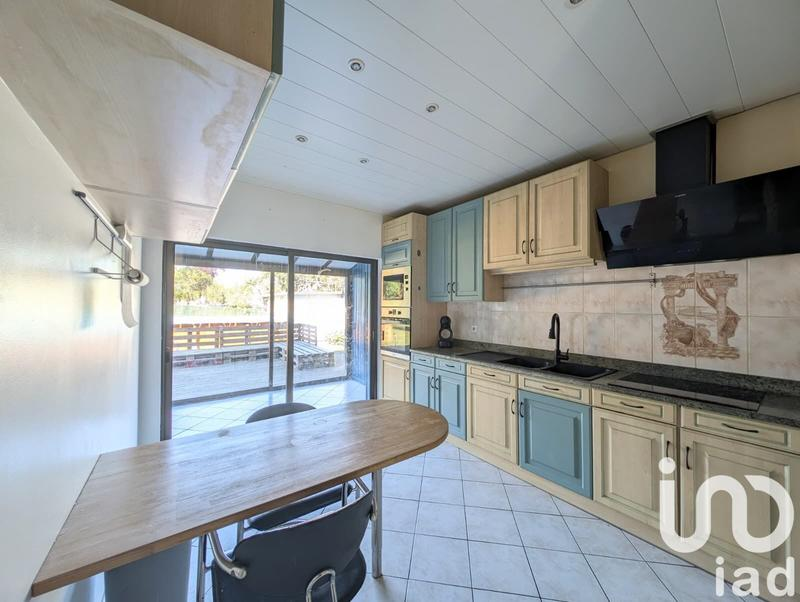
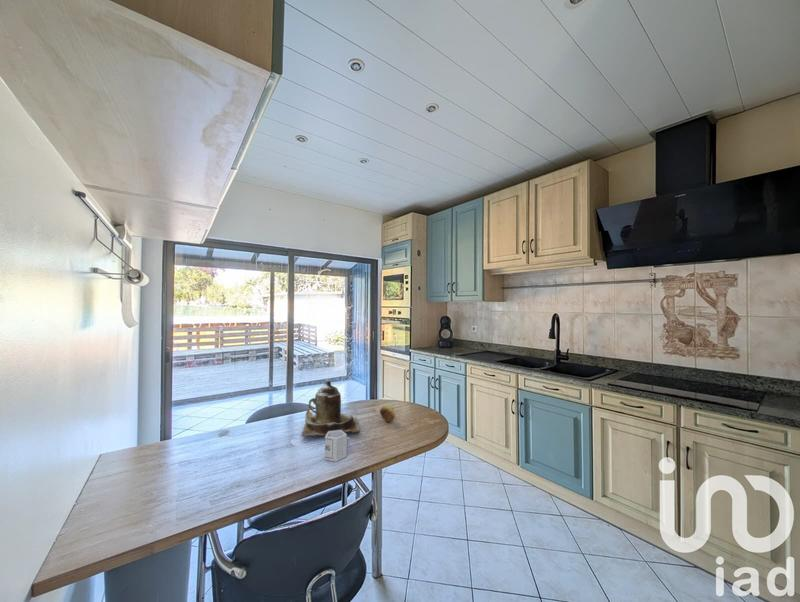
+ cup [324,430,351,463]
+ teapot [300,380,361,437]
+ fruit [378,404,396,423]
